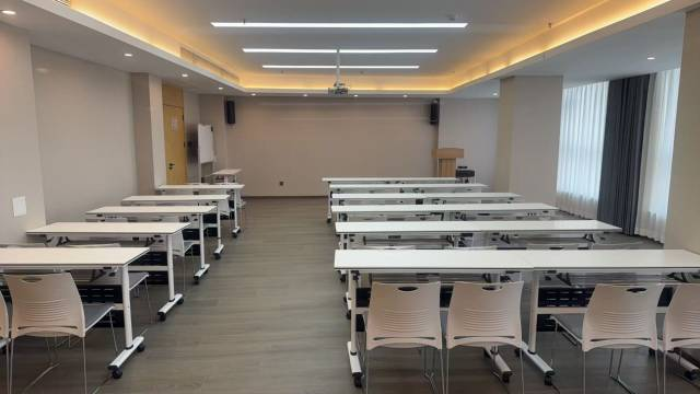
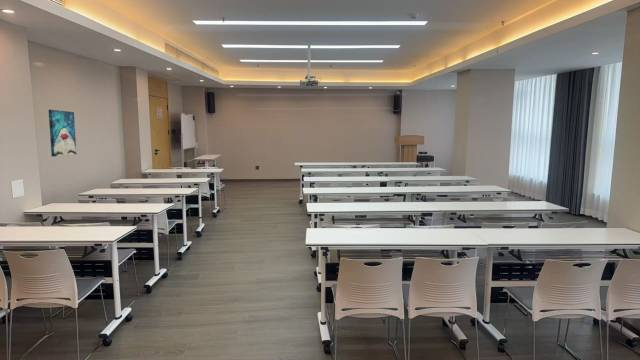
+ wall art [48,109,78,157]
